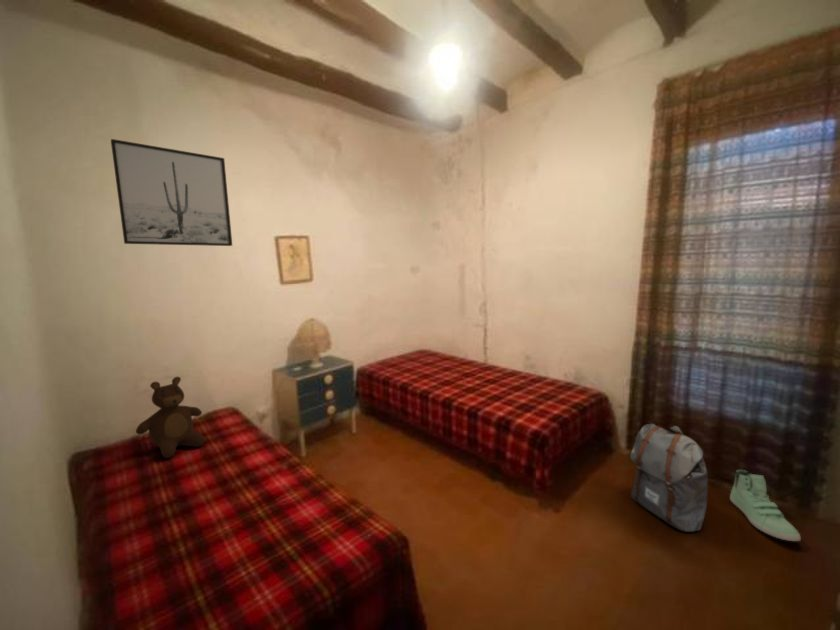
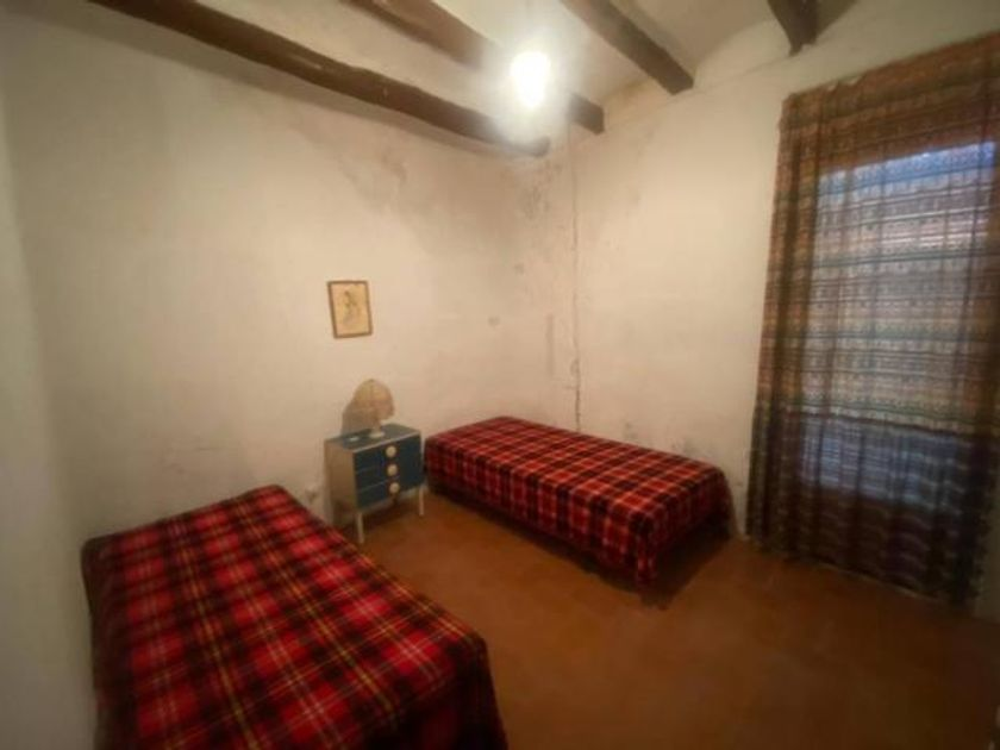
- wall art [110,138,233,247]
- sneaker [729,469,802,542]
- teddy bear [135,376,206,459]
- backpack [629,423,709,533]
